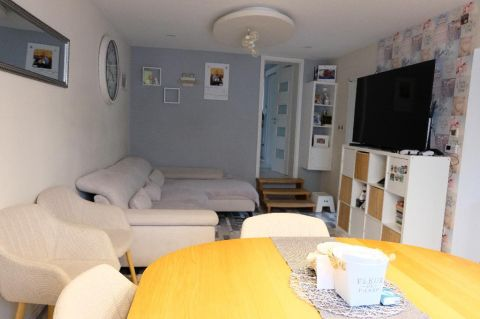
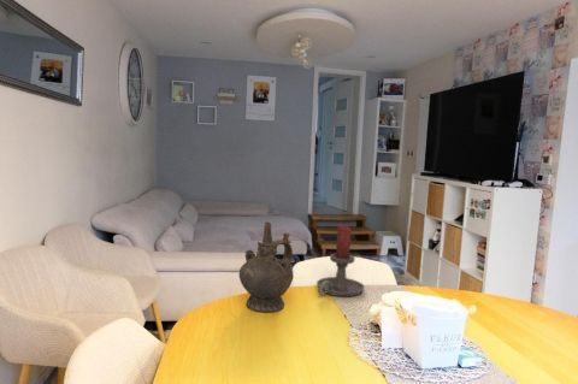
+ candle holder [315,223,366,297]
+ ceremonial vessel [238,221,295,314]
